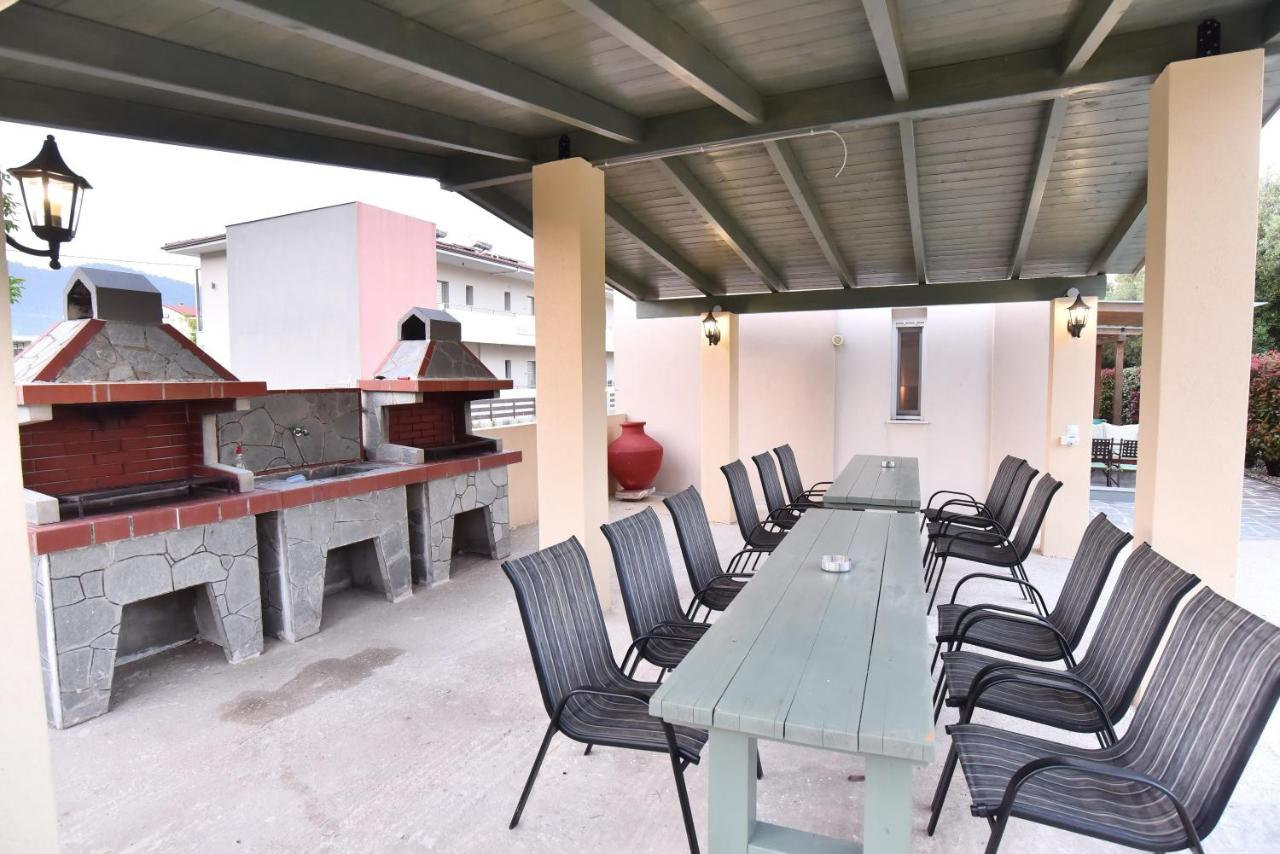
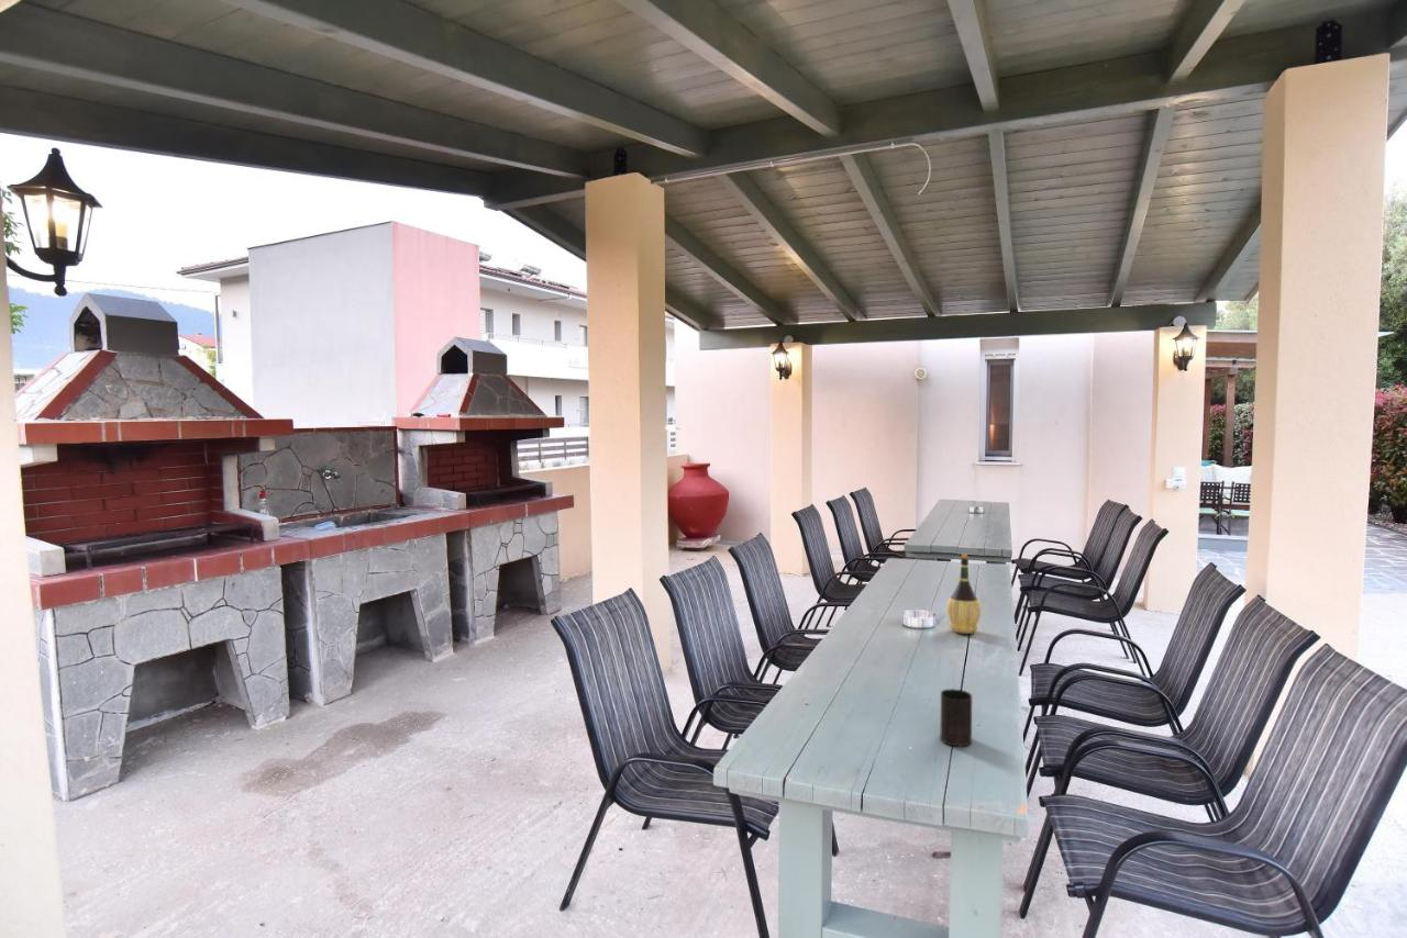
+ wine bottle [946,552,983,635]
+ cup [939,688,973,748]
